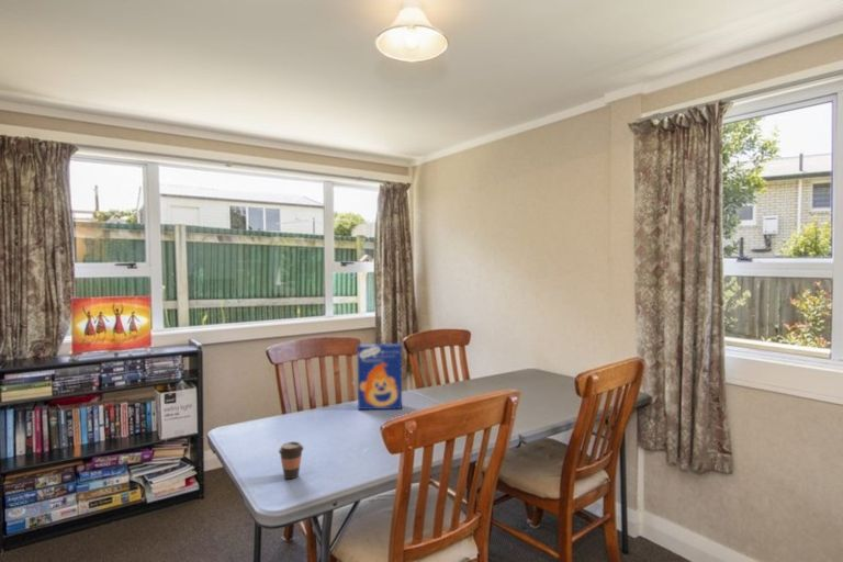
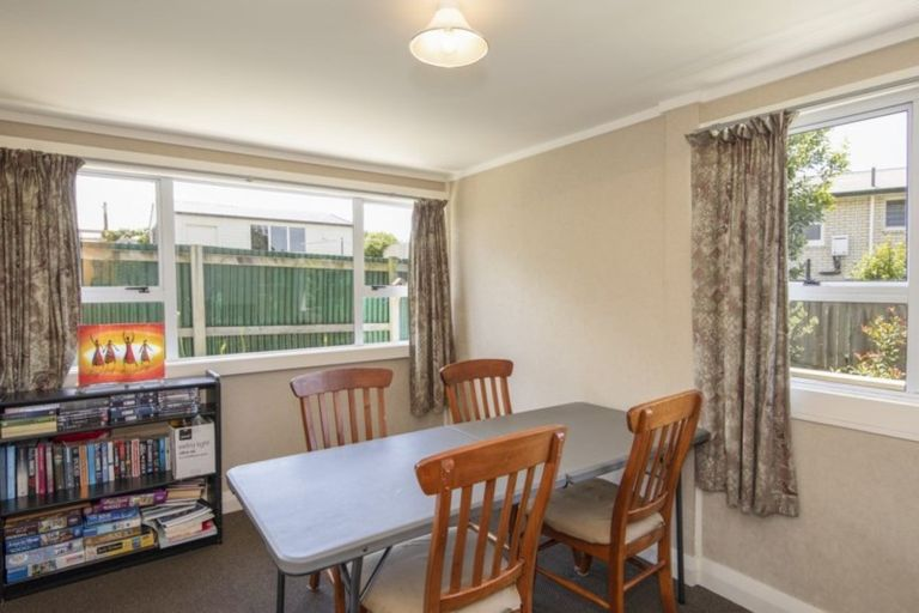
- cereal box [357,342,403,411]
- coffee cup [278,440,305,480]
